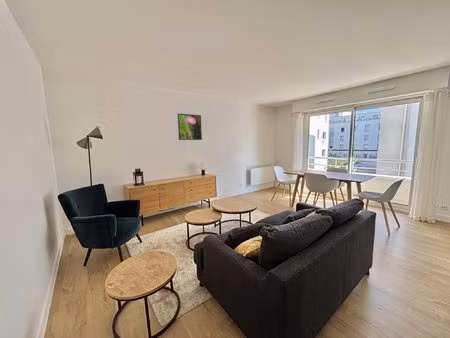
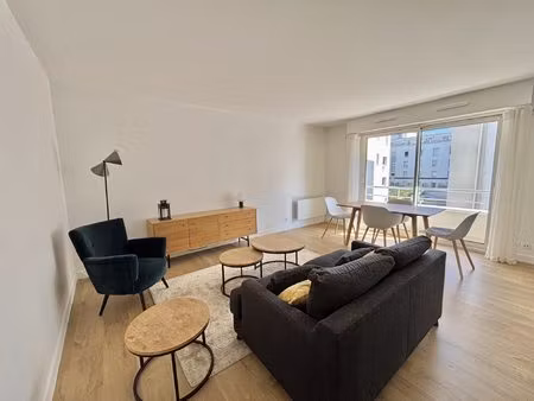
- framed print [177,113,203,141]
